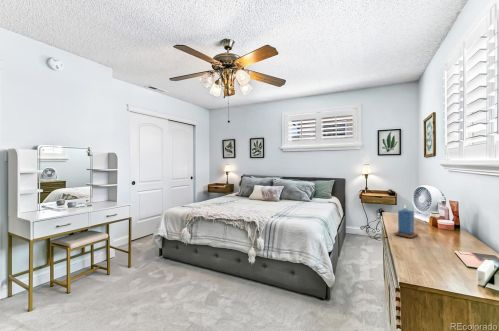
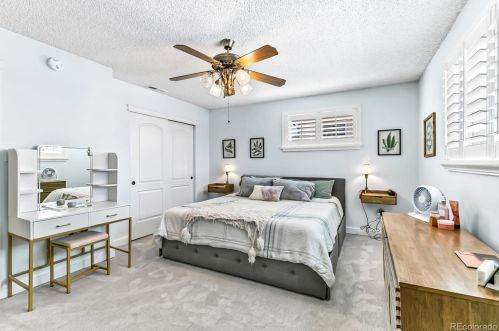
- candle [393,205,419,239]
